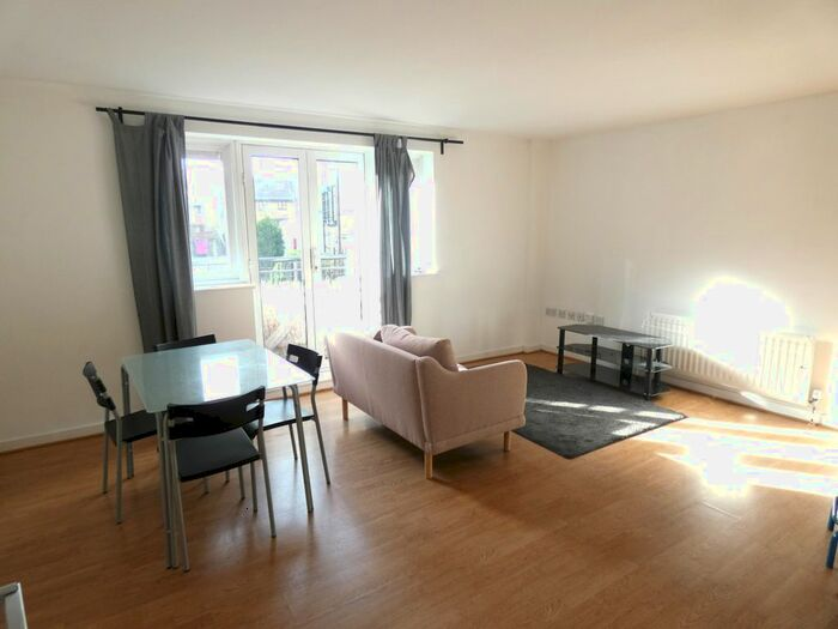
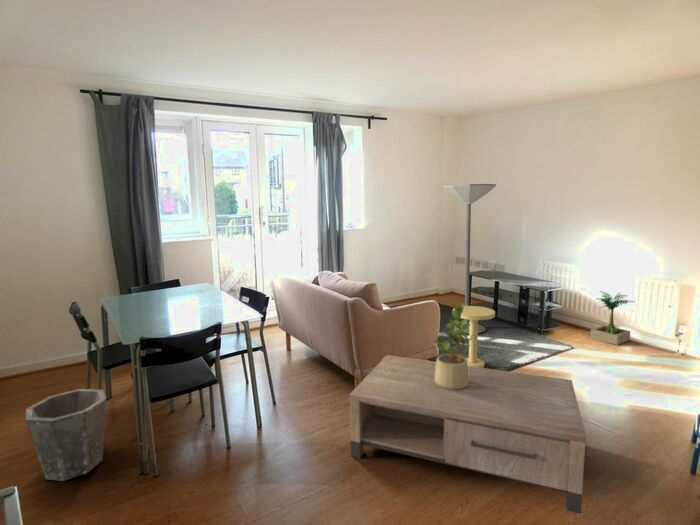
+ potted plant [589,290,634,346]
+ coffee table [348,354,587,515]
+ potted plant [432,302,476,389]
+ side table [452,305,496,368]
+ waste bin [25,388,107,482]
+ floor lamp [443,183,497,334]
